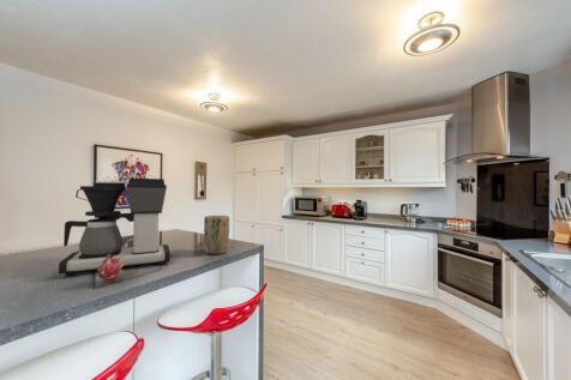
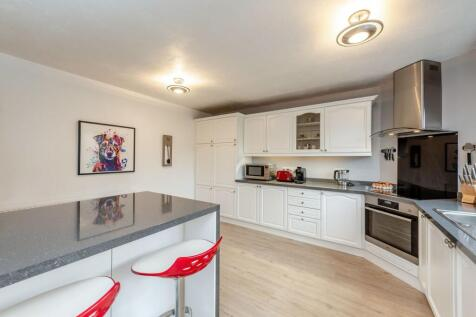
- fruit [97,252,125,284]
- plant pot [203,215,230,255]
- coffee maker [58,177,172,277]
